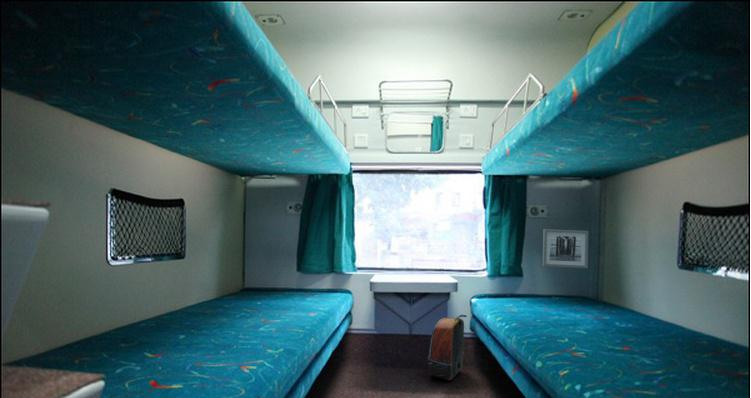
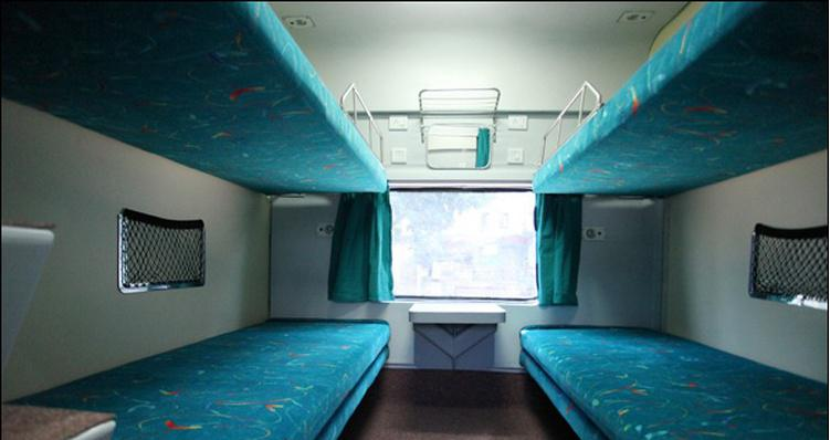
- wall art [542,228,590,269]
- backpack [427,314,468,381]
